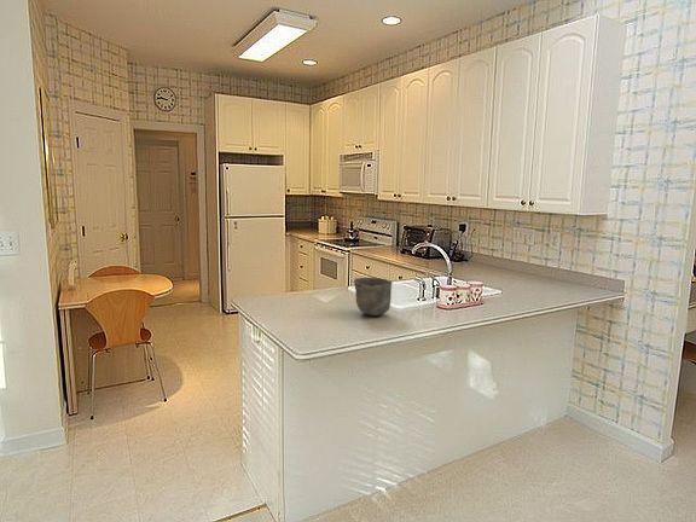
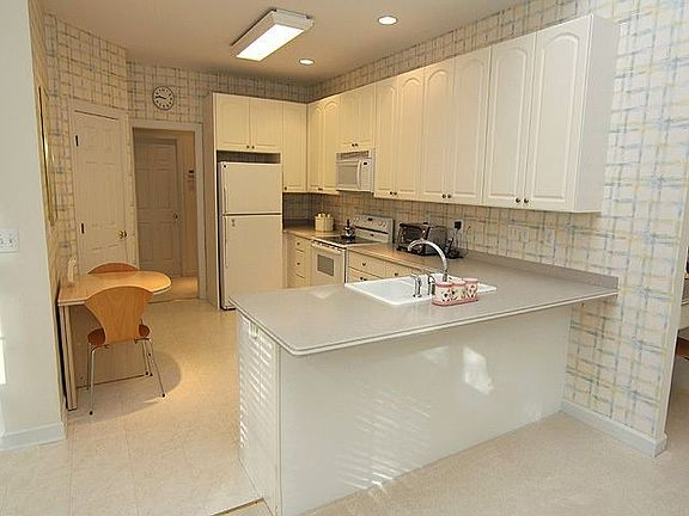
- cup [353,277,394,317]
